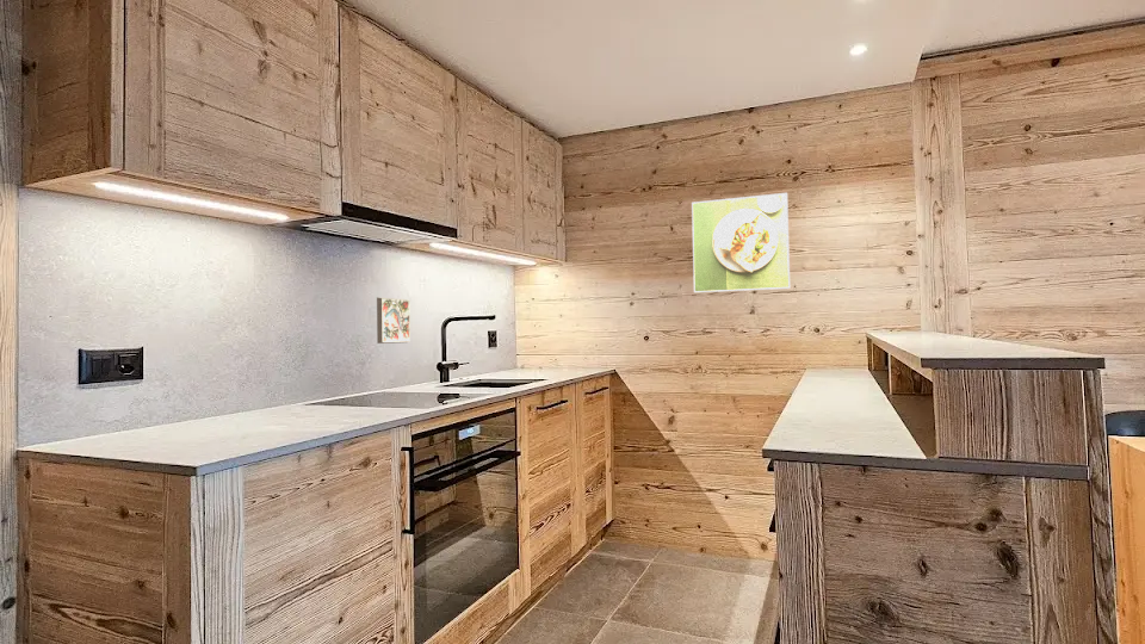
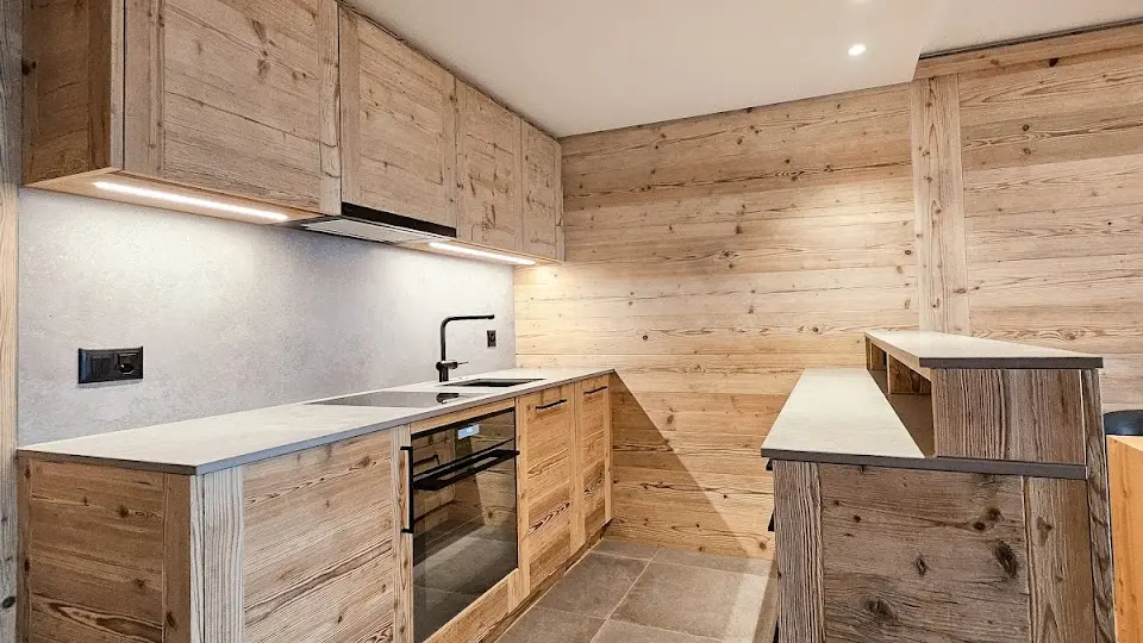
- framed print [691,192,791,293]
- decorative tile [376,296,411,345]
